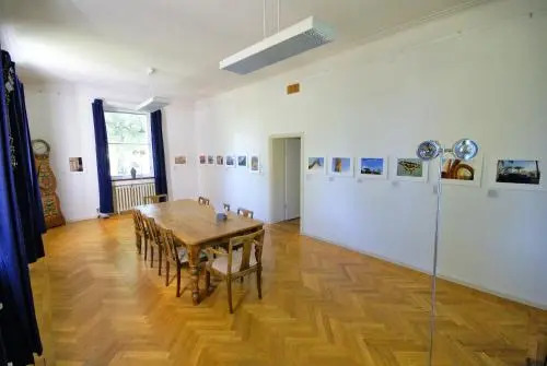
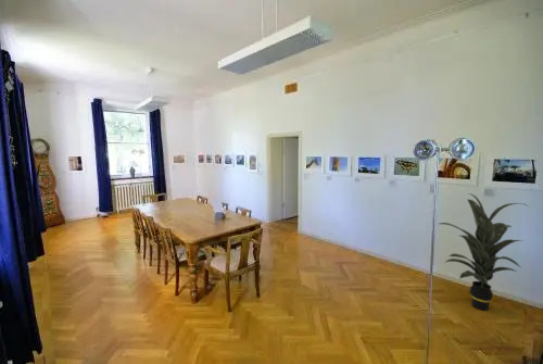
+ indoor plant [439,192,529,312]
